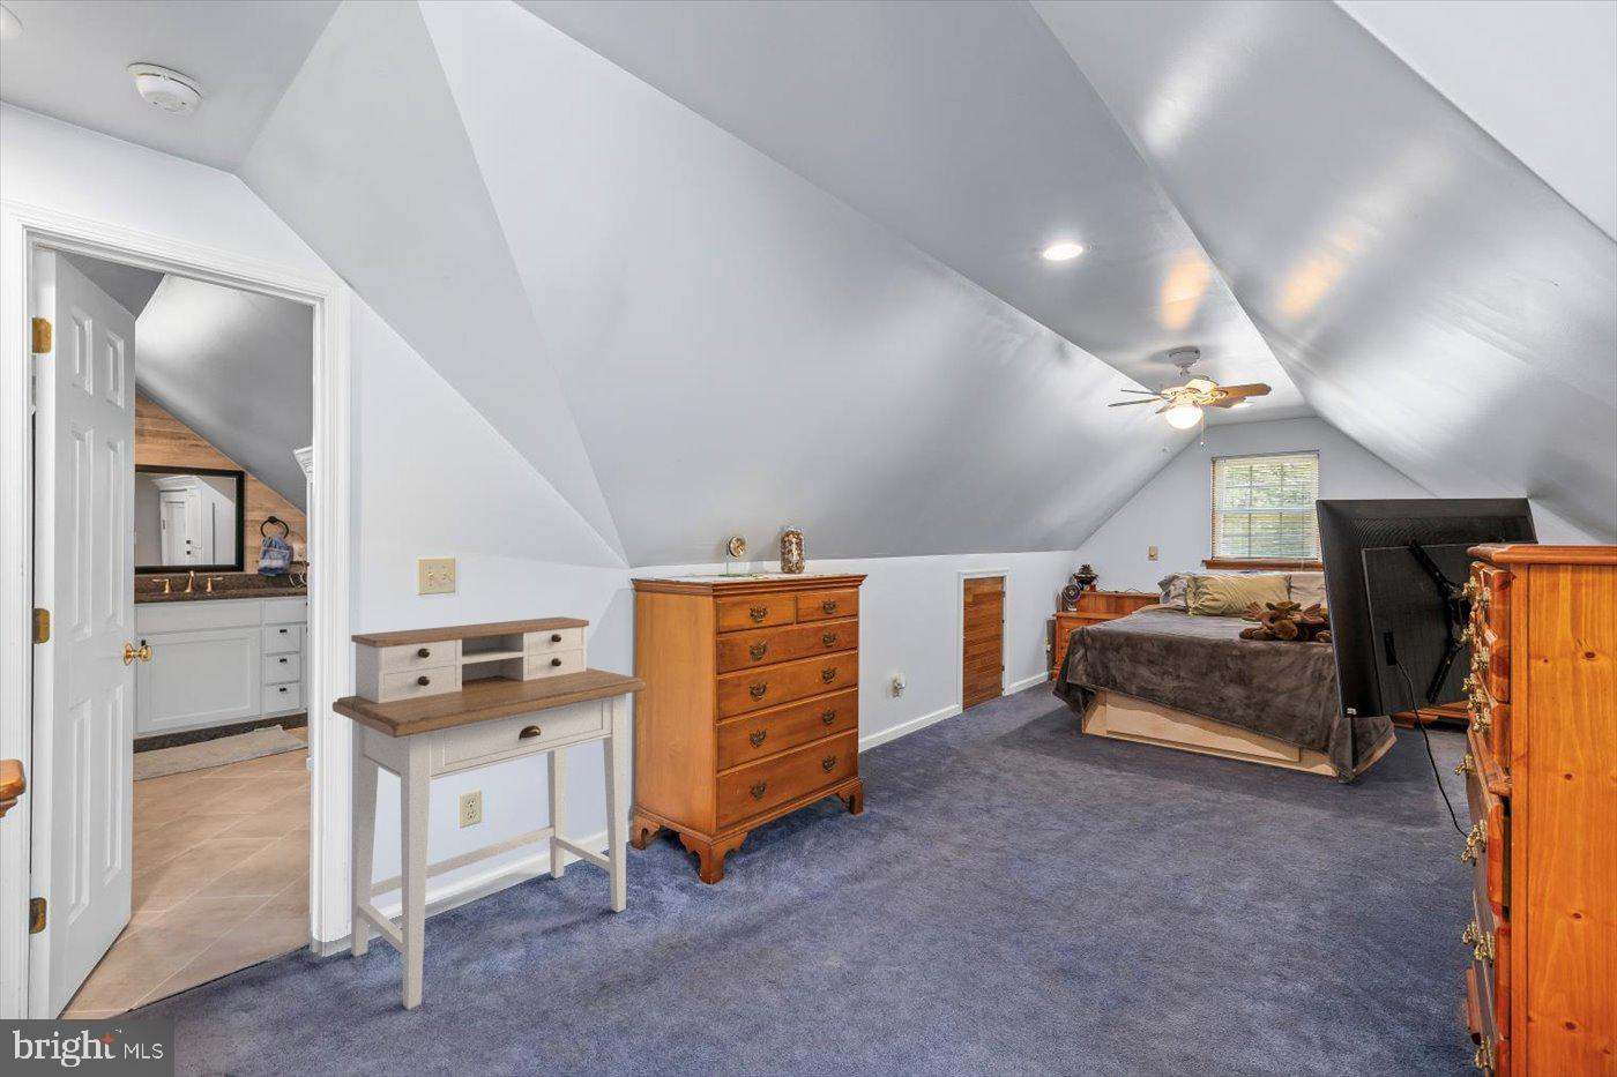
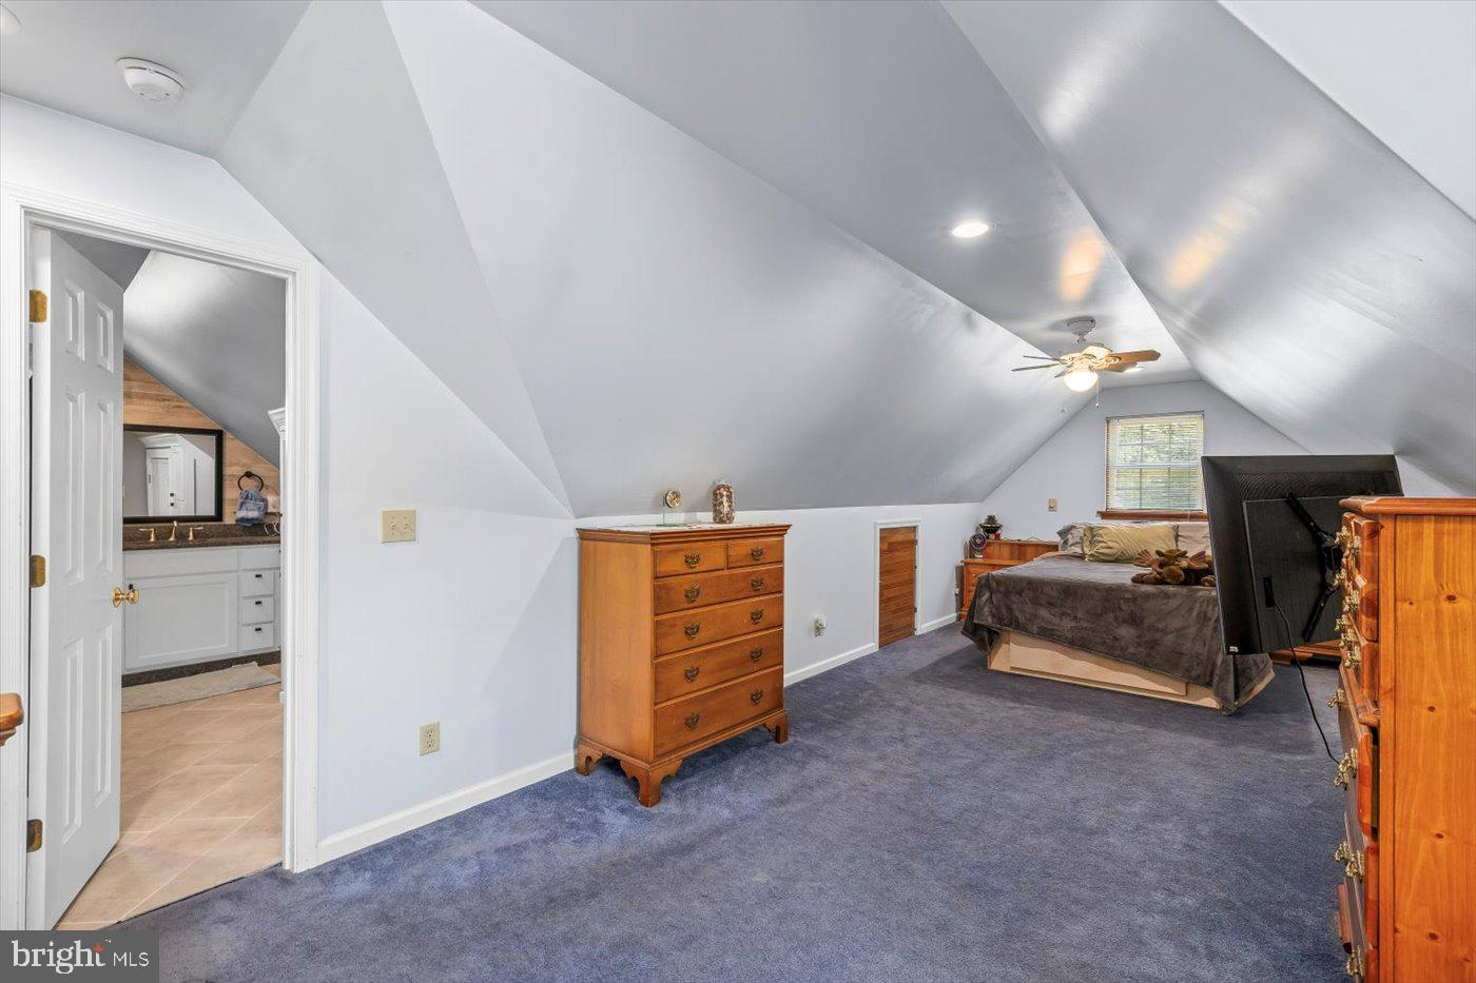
- desk [332,615,647,1011]
